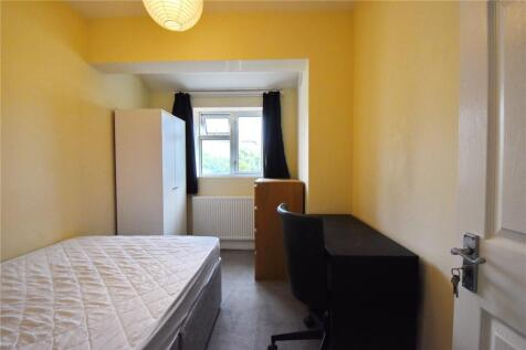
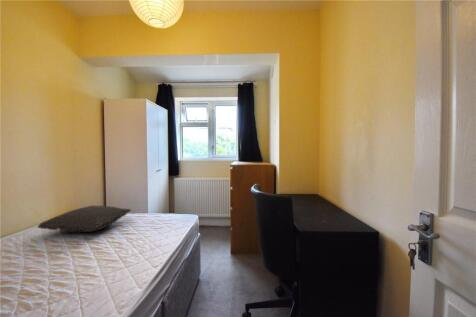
+ pillow [37,205,132,233]
